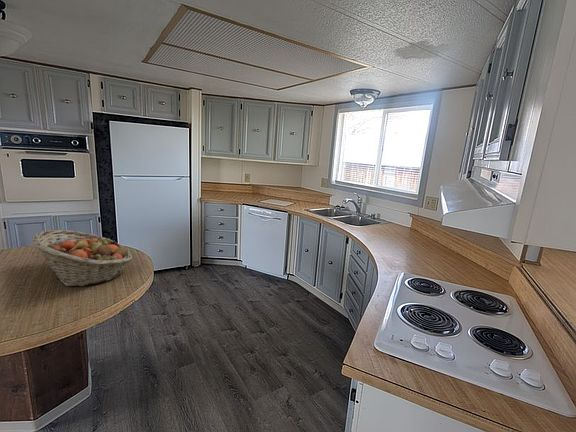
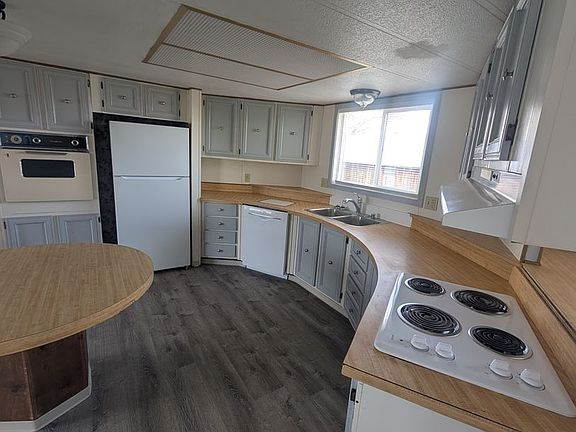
- fruit basket [31,229,133,287]
